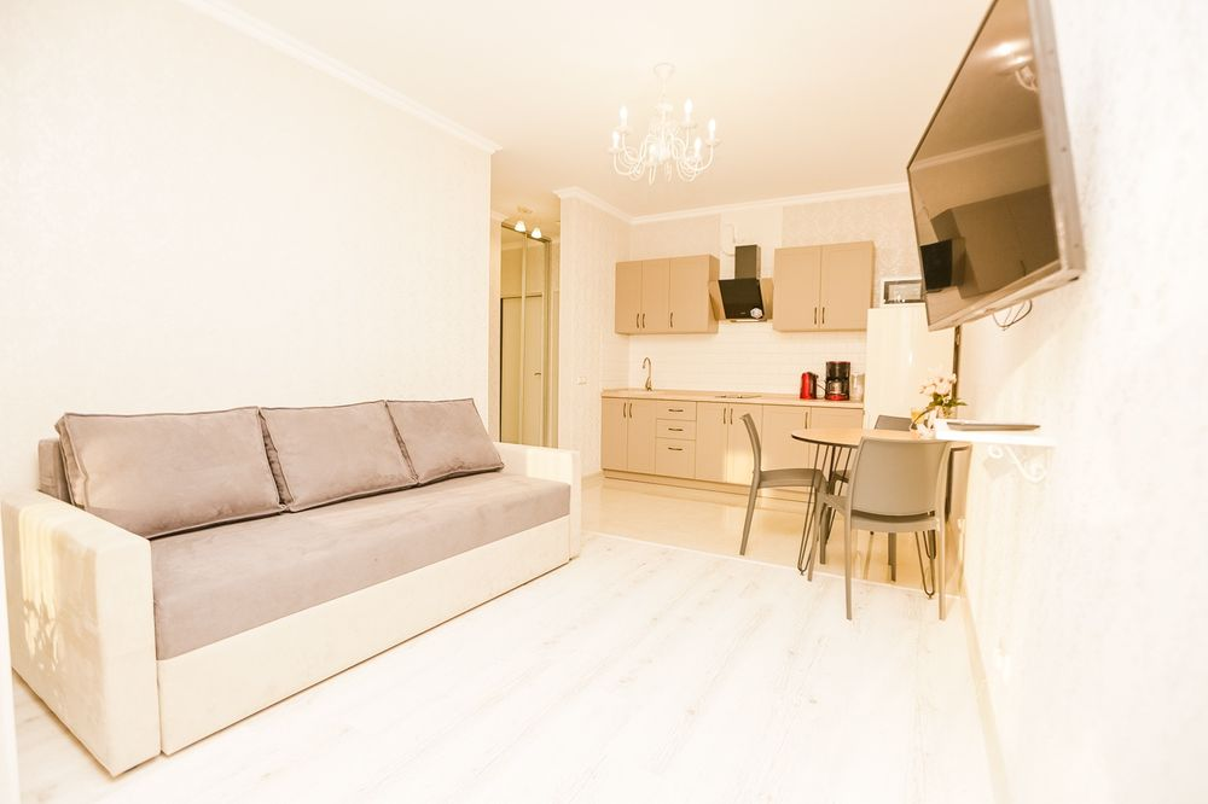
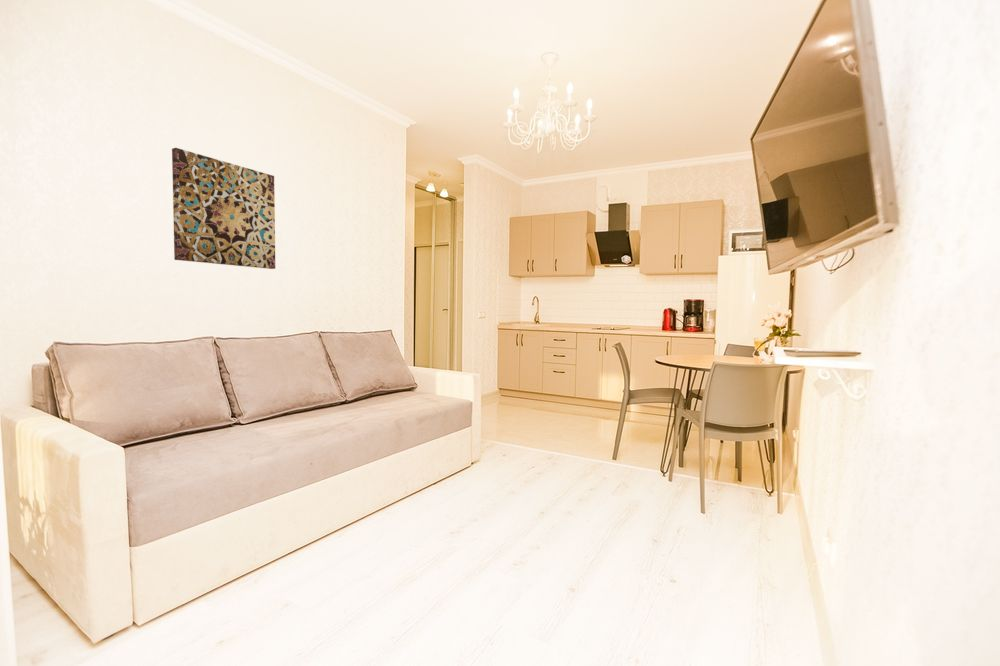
+ wall art [171,147,276,270]
